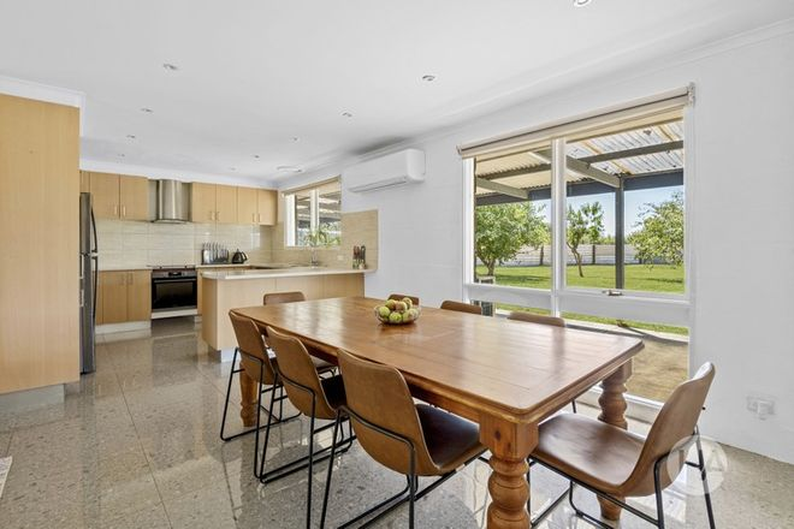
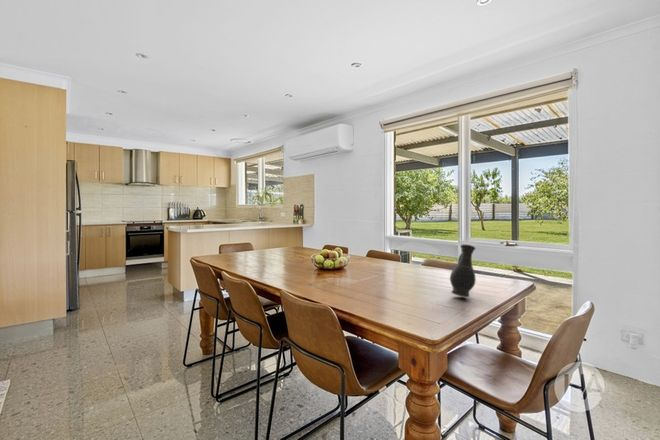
+ jug [449,244,477,298]
